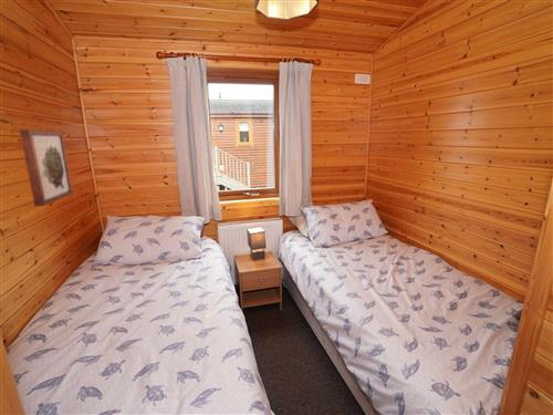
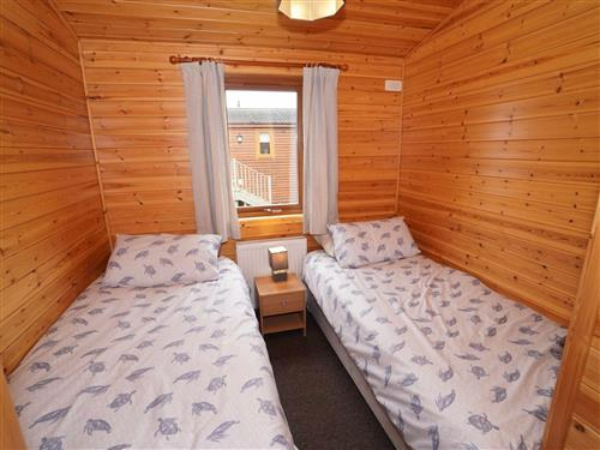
- wall art [19,128,74,207]
